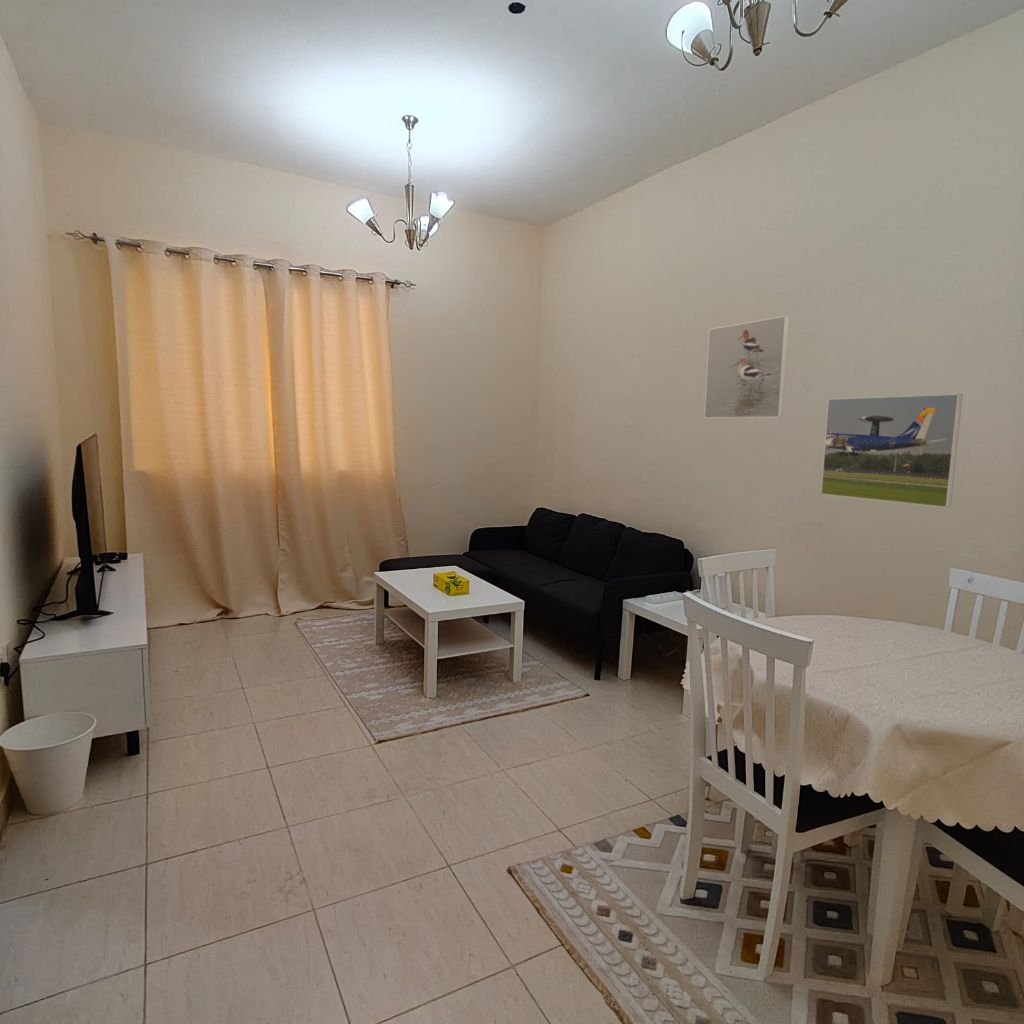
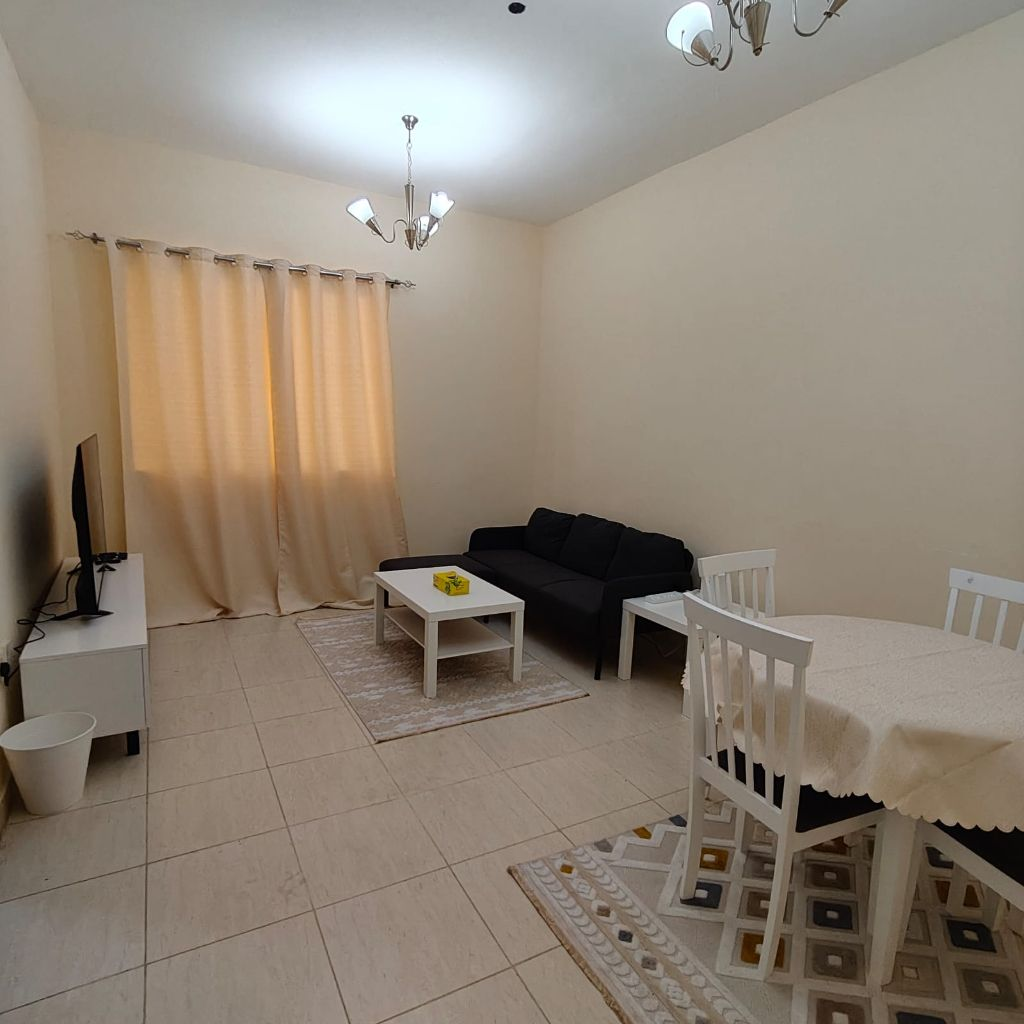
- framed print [820,393,964,509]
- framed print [703,315,791,419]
